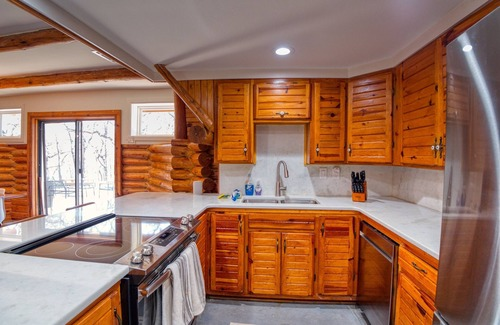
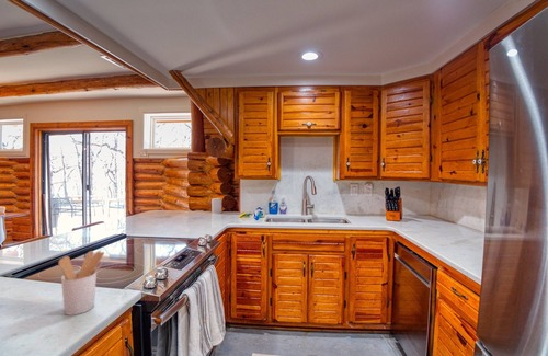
+ utensil holder [57,250,105,317]
